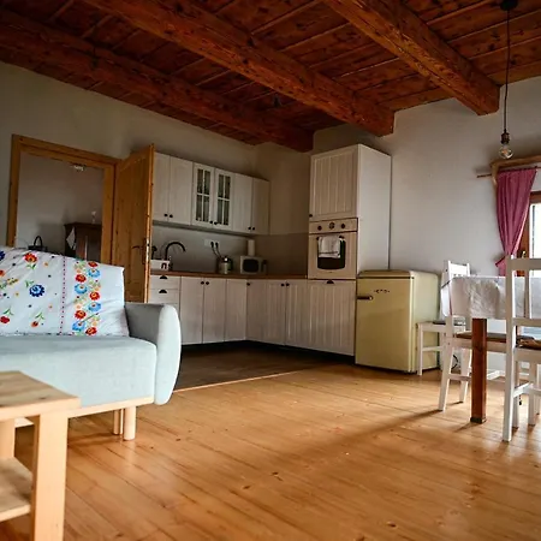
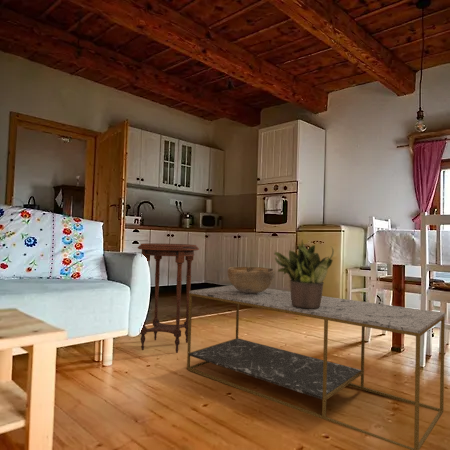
+ decorative bowl [226,266,276,294]
+ potted plant [273,240,335,308]
+ coffee table [186,284,446,450]
+ side table [137,242,200,354]
